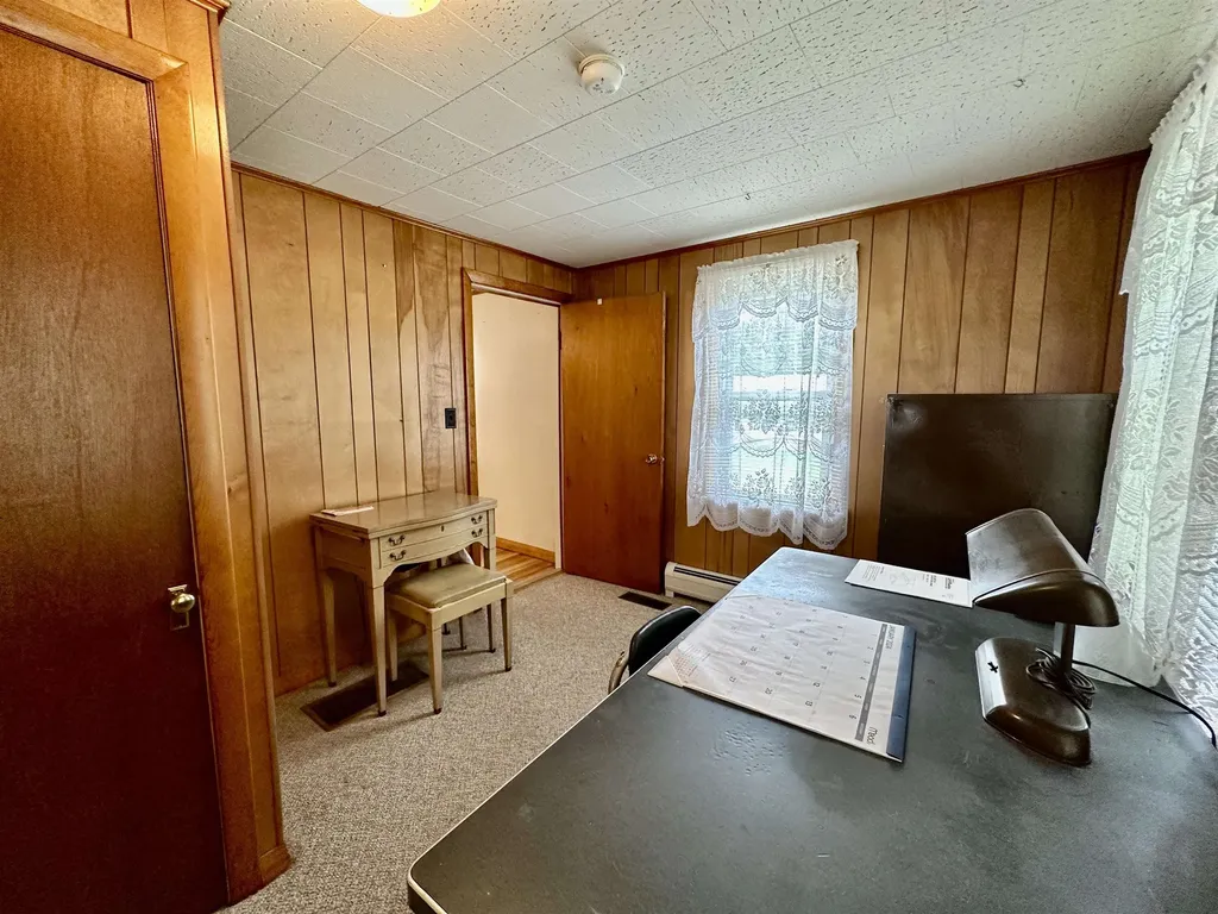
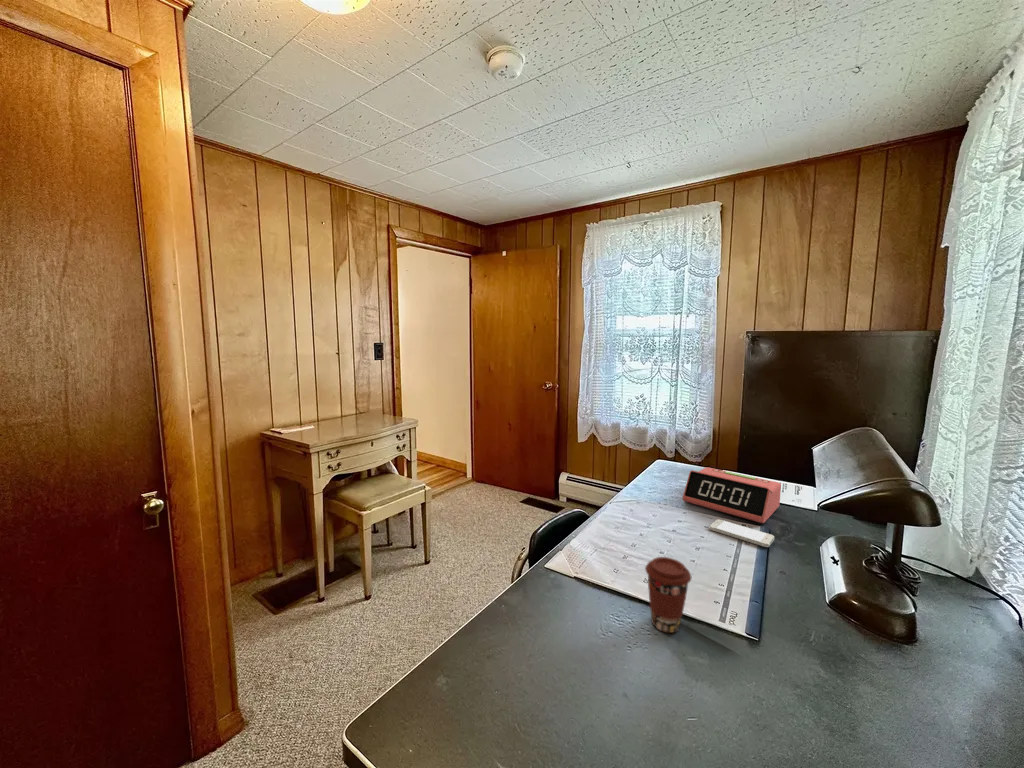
+ coffee cup [644,556,692,634]
+ smartphone [709,518,775,548]
+ alarm clock [682,466,782,524]
